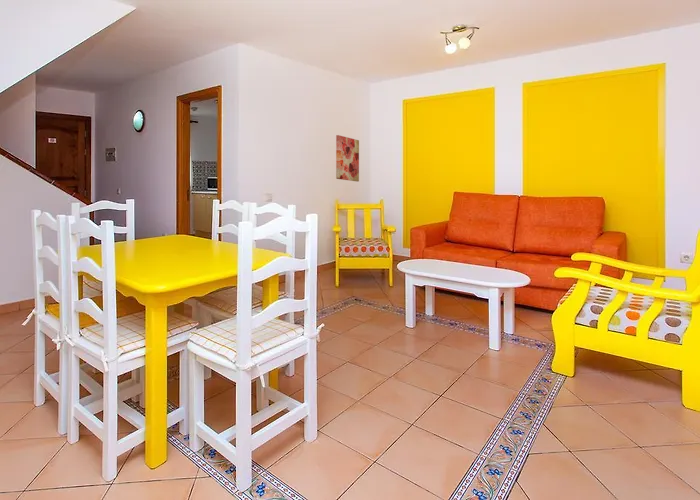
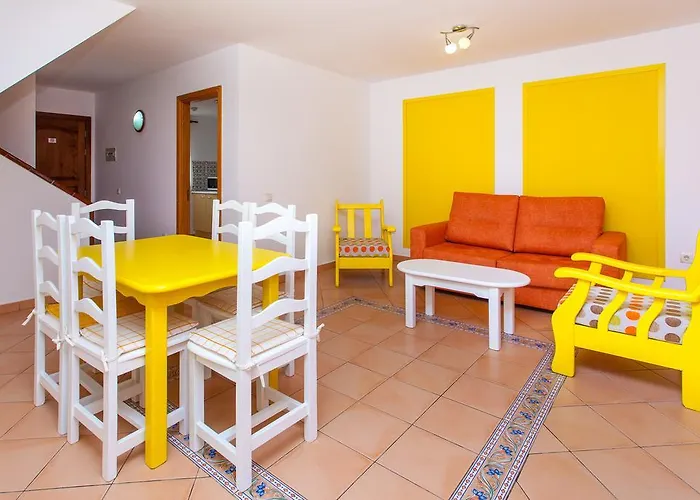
- wall art [335,134,360,183]
